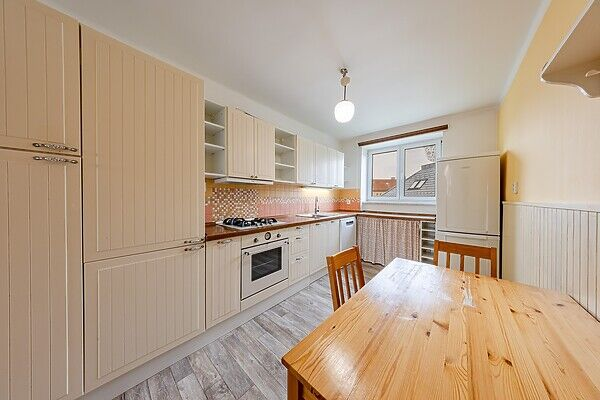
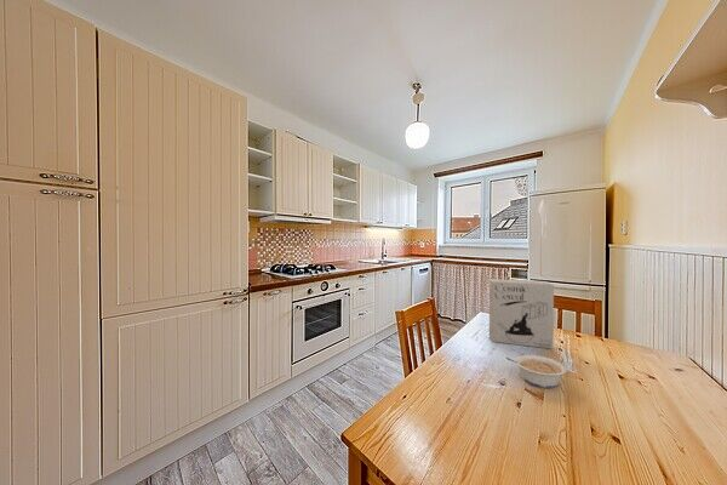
+ legume [505,354,568,389]
+ cereal box [488,278,555,349]
